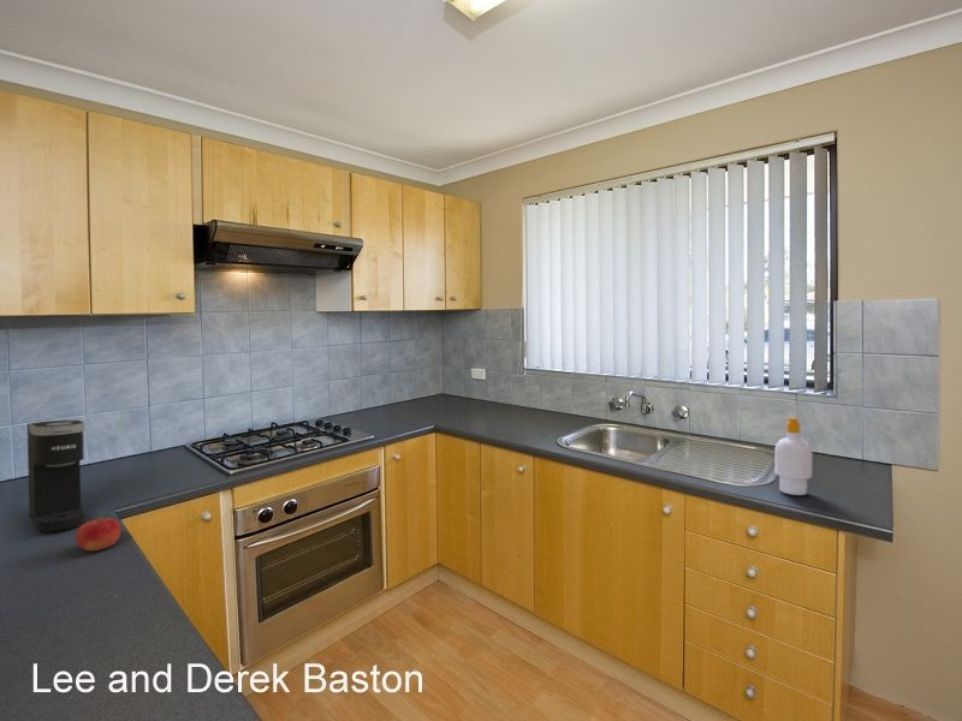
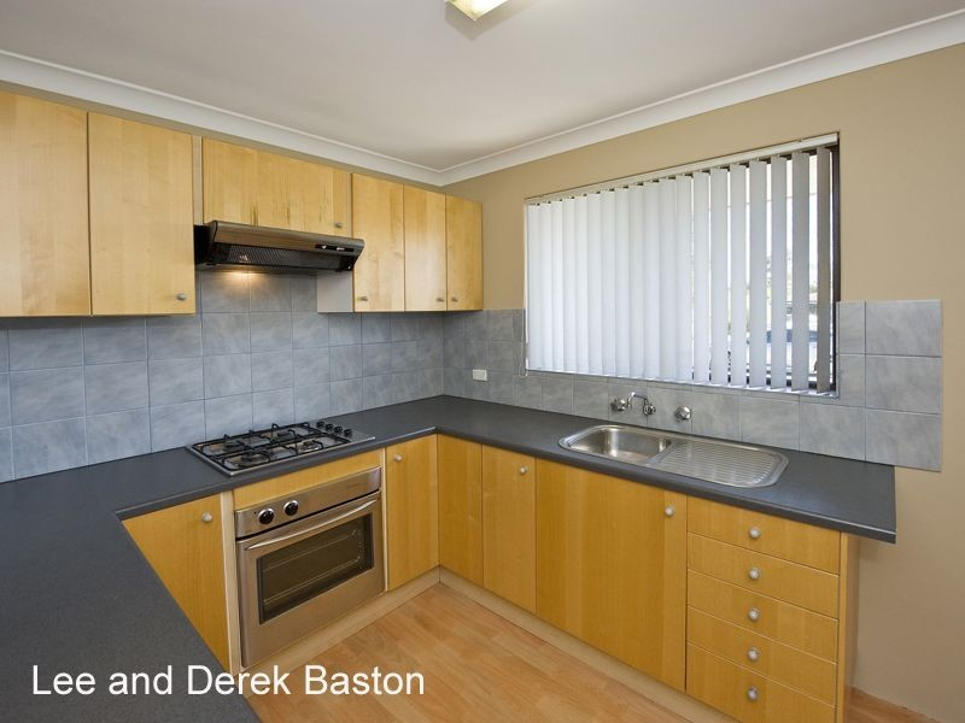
- coffee maker [26,419,87,534]
- soap bottle [773,417,813,496]
- fruit [75,516,121,552]
